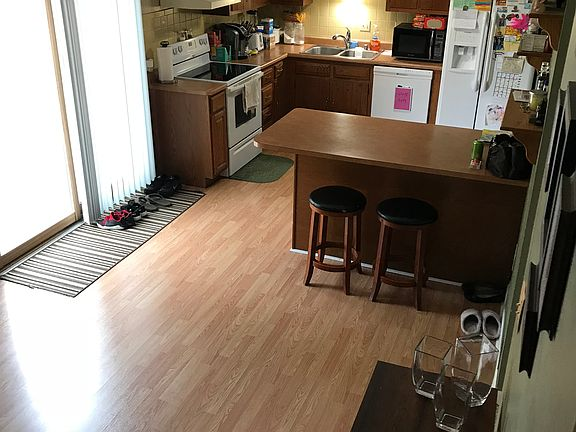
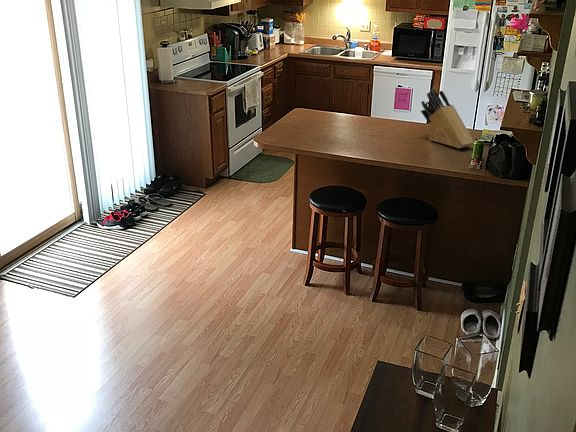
+ knife block [420,88,475,149]
